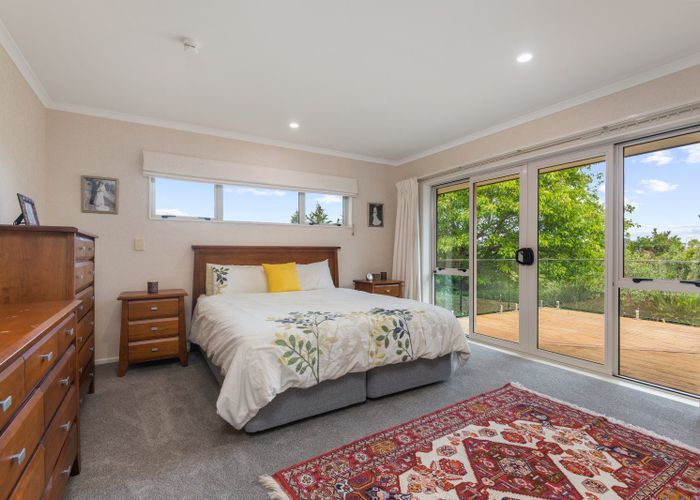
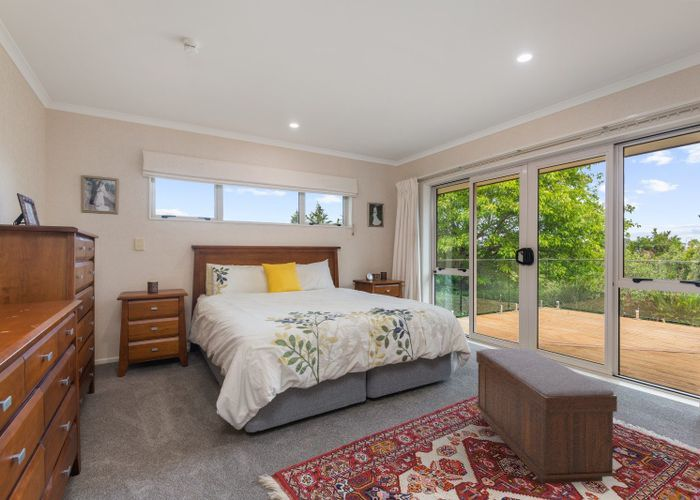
+ bench [475,348,618,485]
